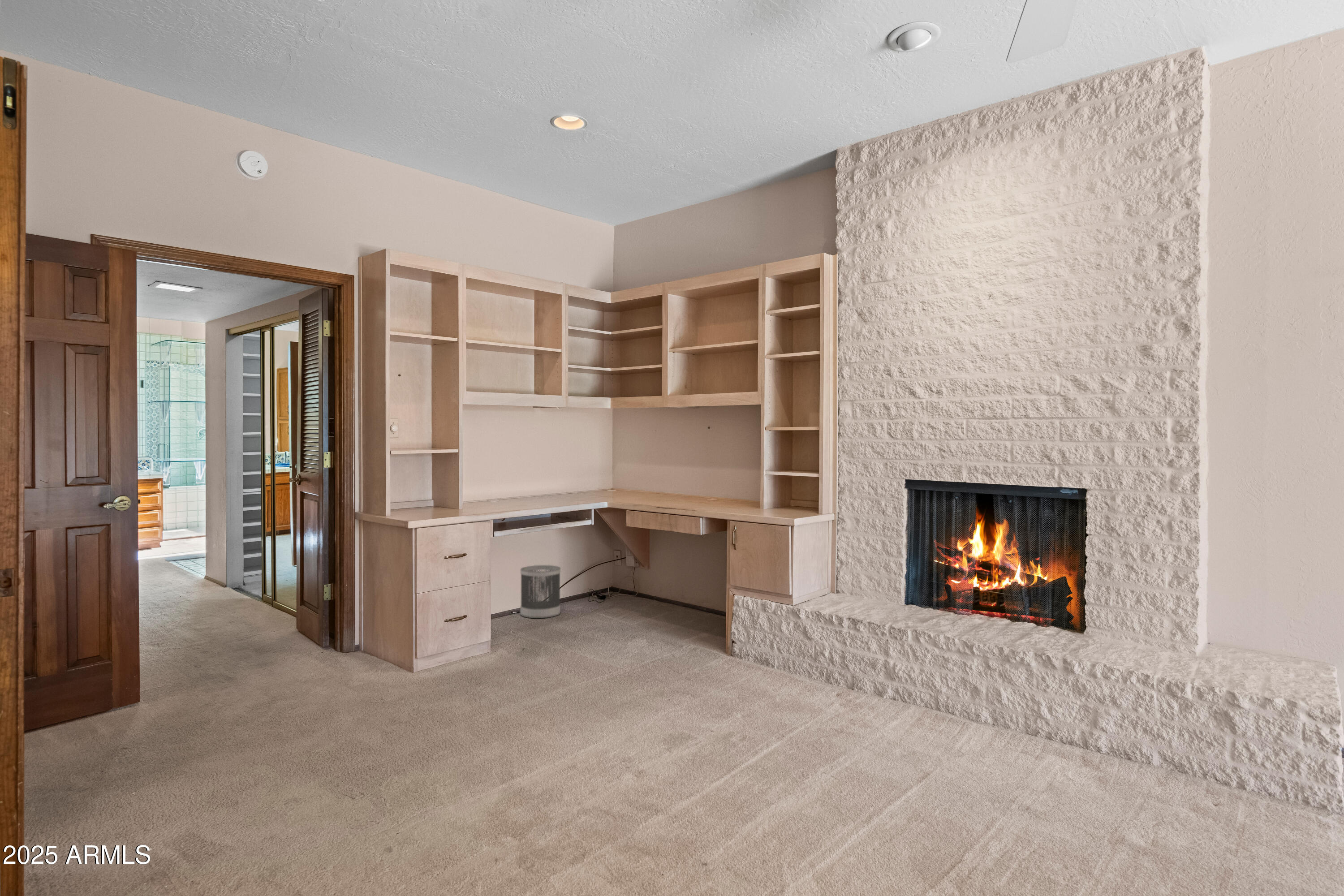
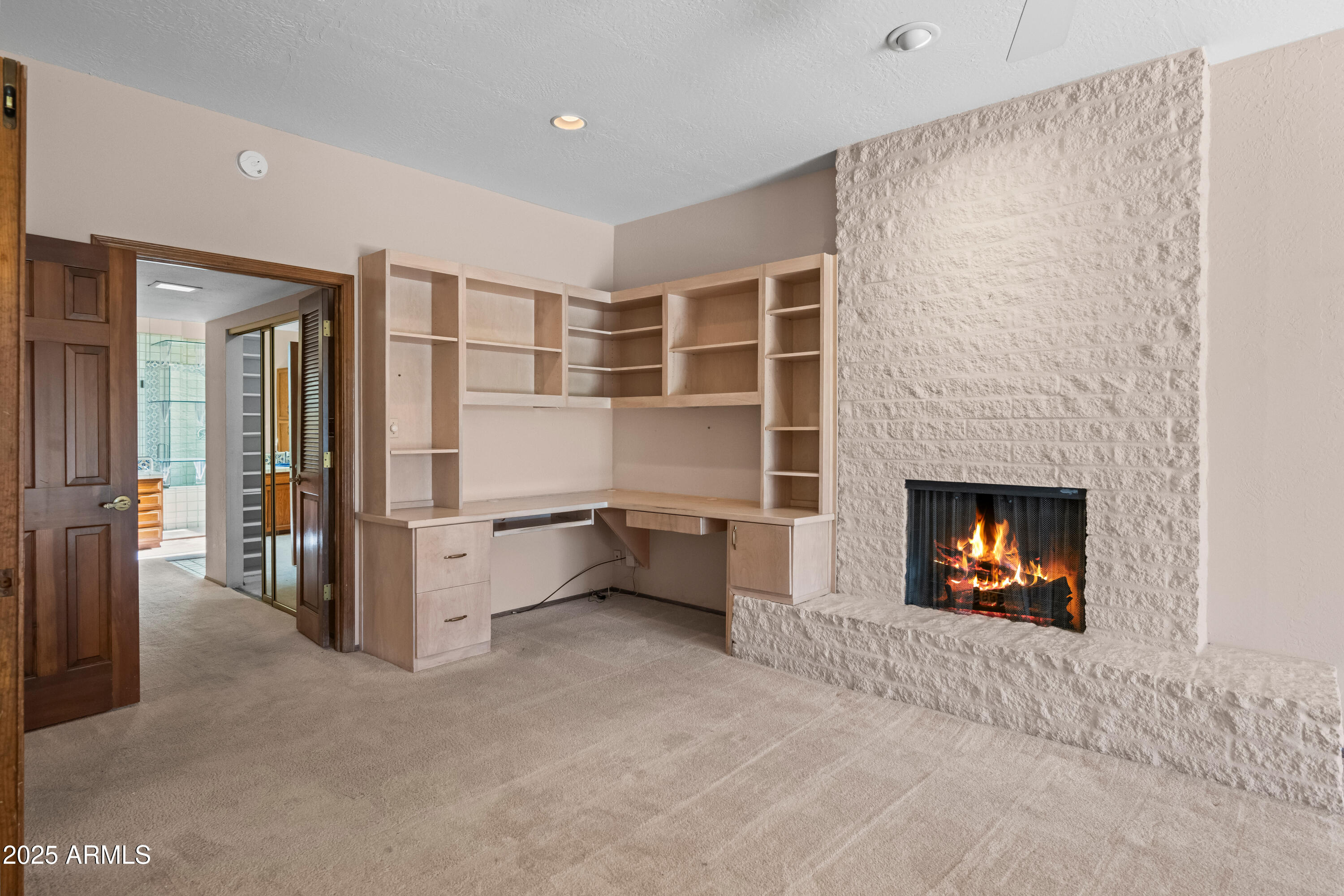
- wastebasket [520,565,561,619]
